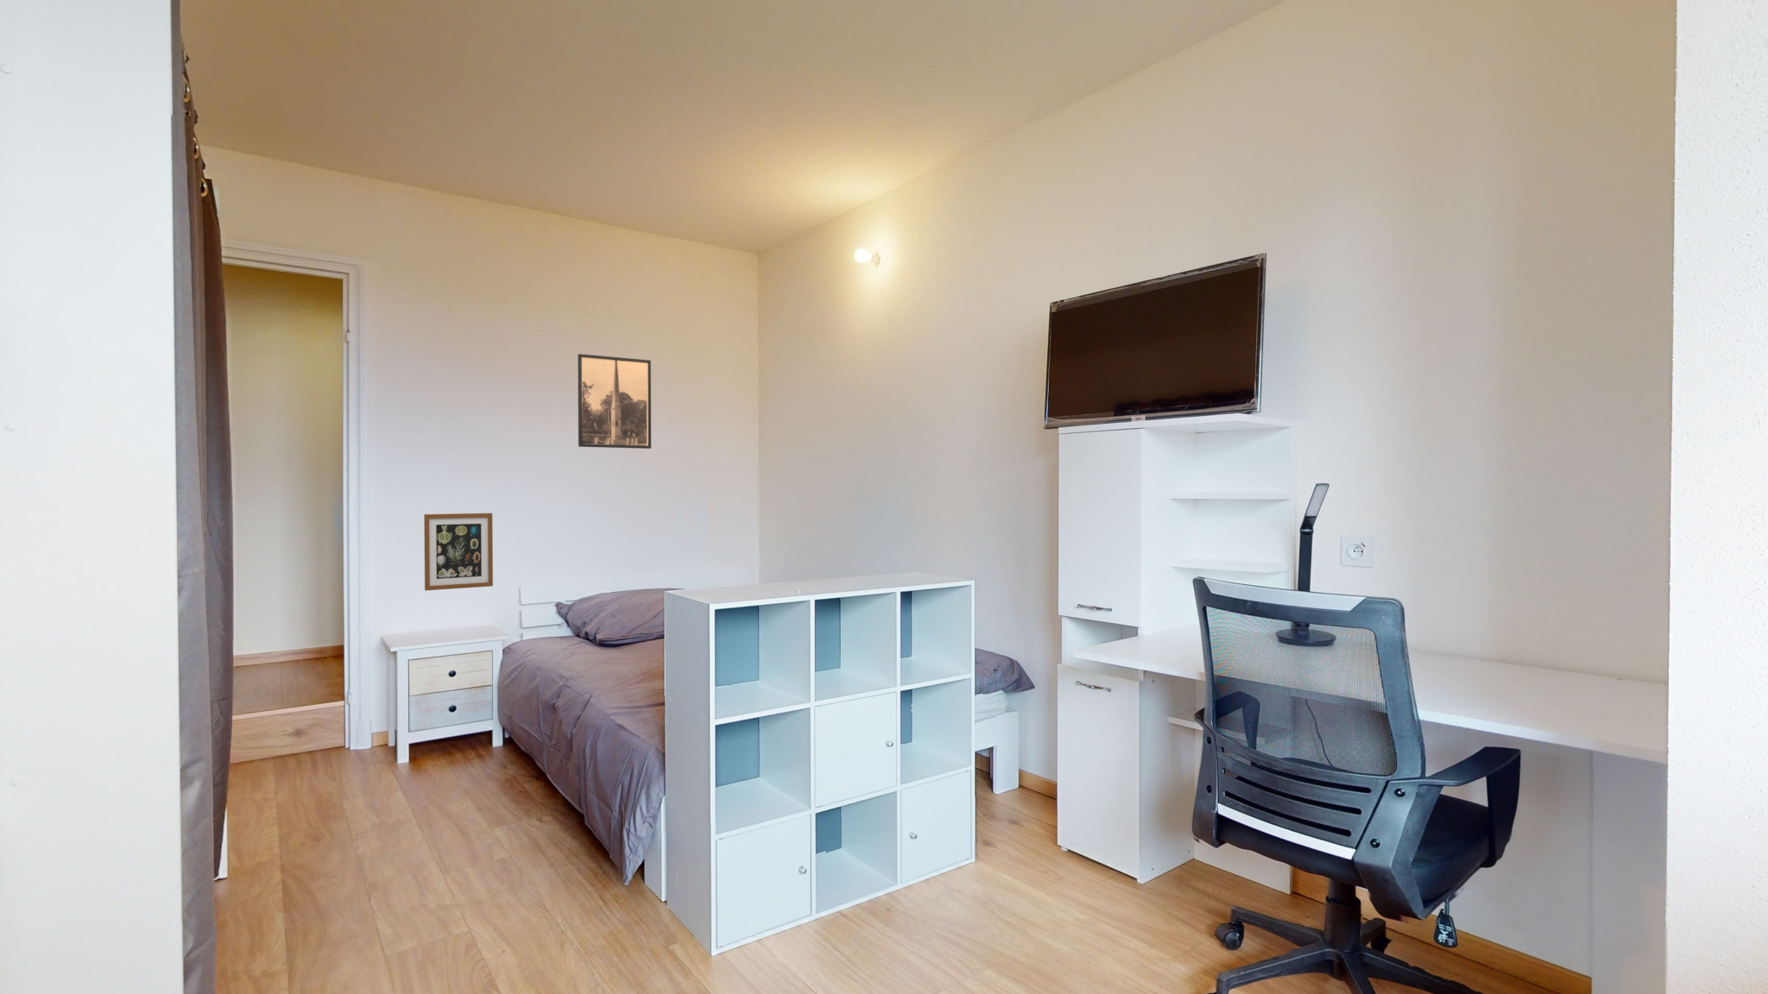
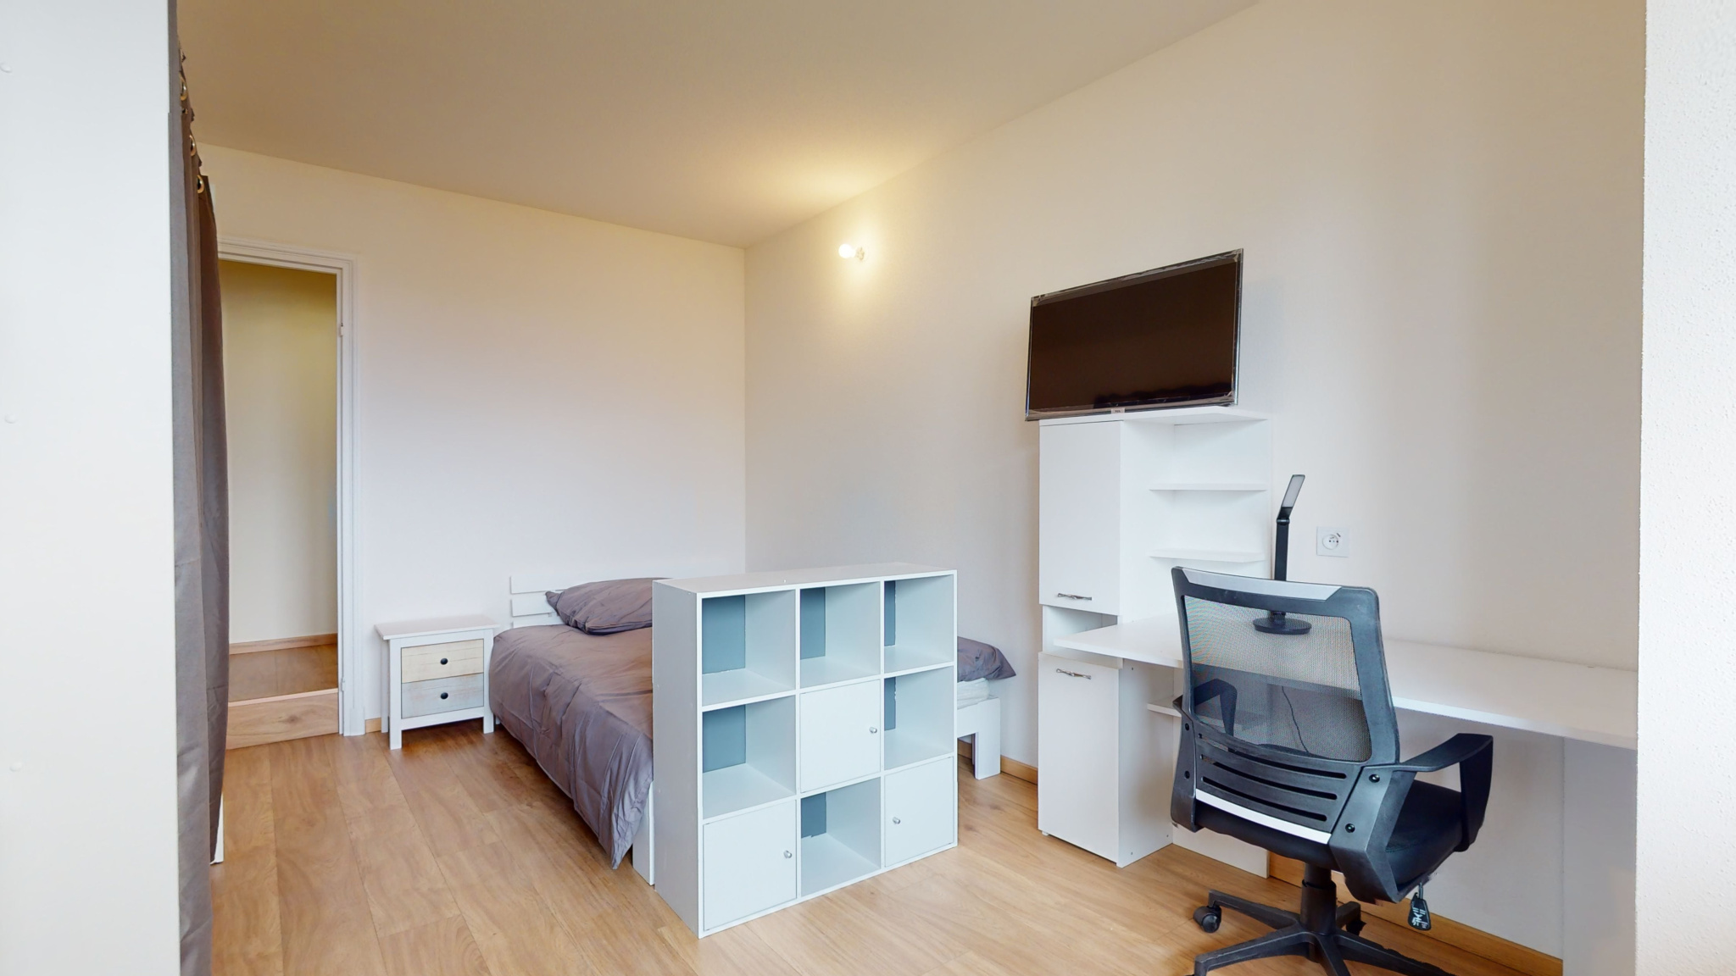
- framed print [577,353,652,449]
- wall art [423,512,494,591]
